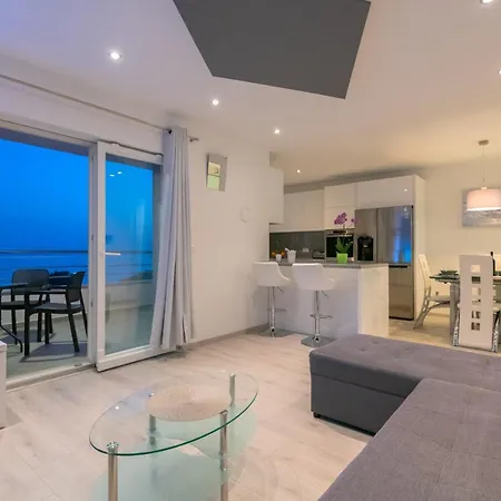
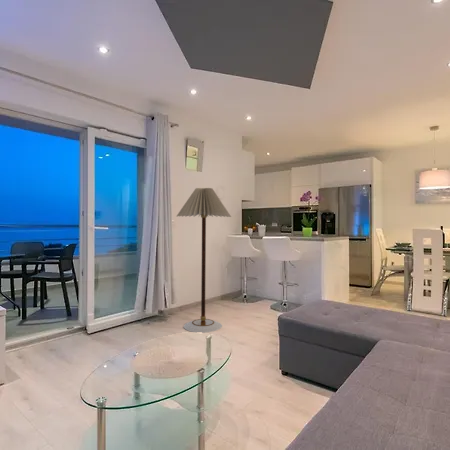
+ floor lamp [176,187,232,334]
